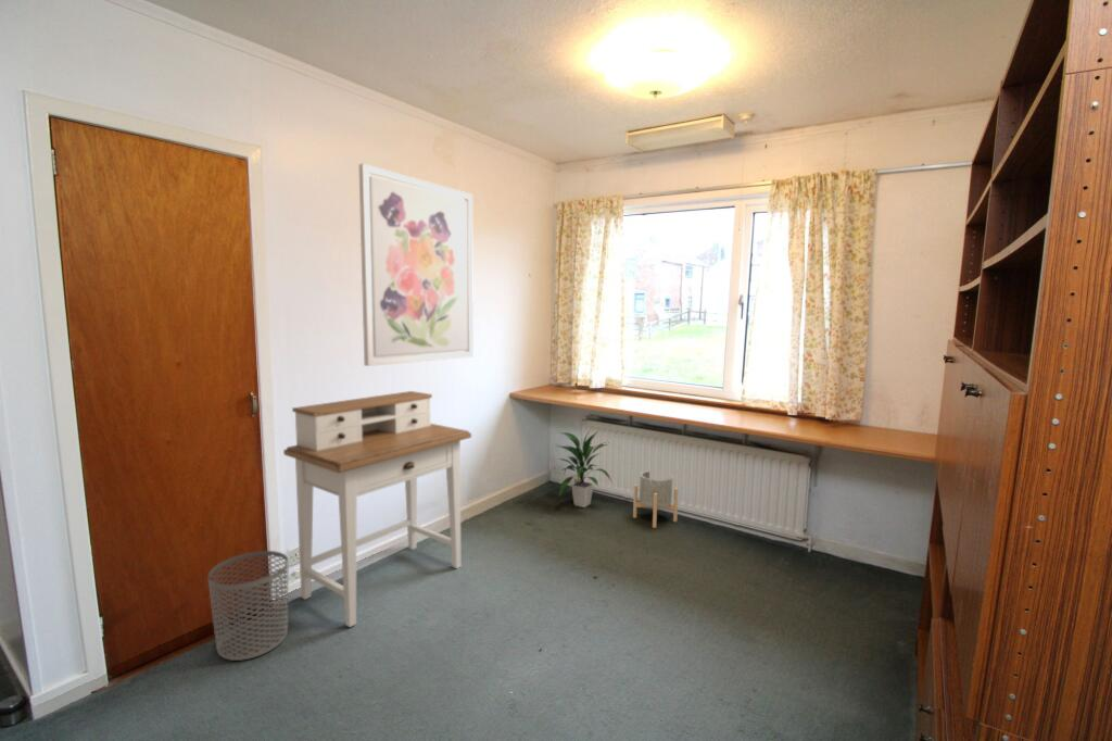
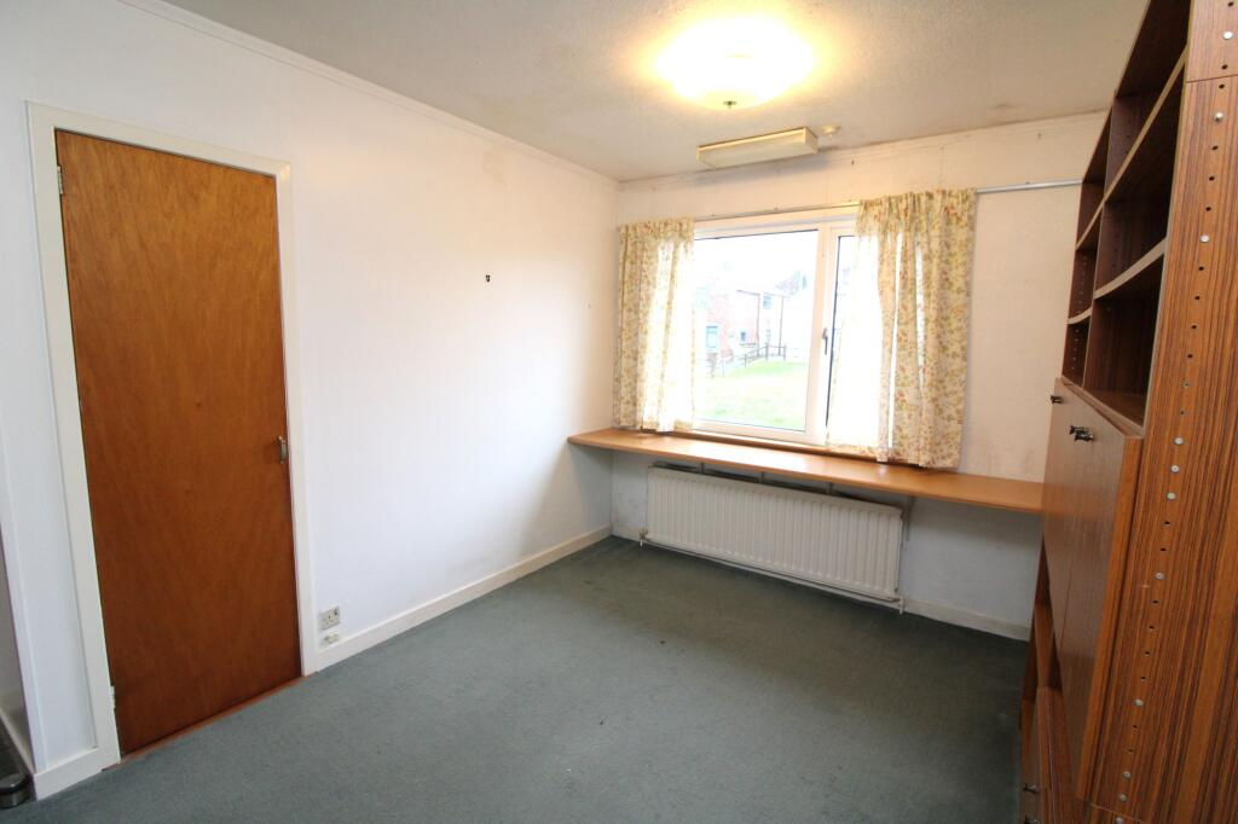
- waste bin [207,550,289,662]
- indoor plant [555,429,614,508]
- wall art [357,163,475,367]
- desk [282,390,472,628]
- planter [632,470,679,529]
